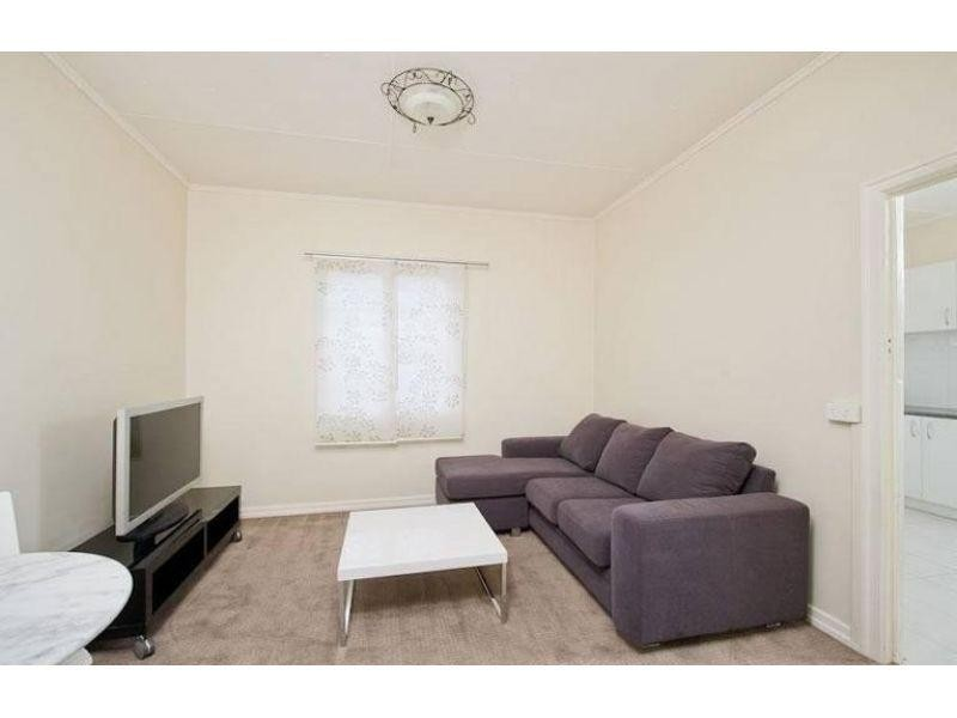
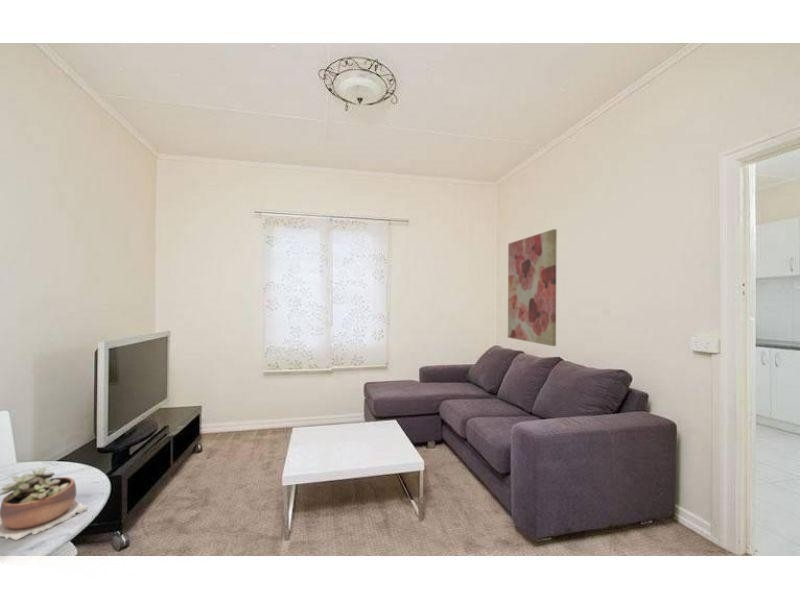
+ succulent plant [0,467,89,541]
+ wall art [507,228,558,347]
